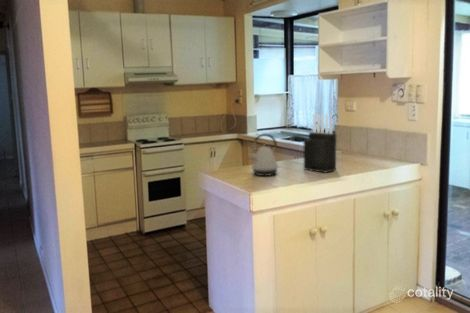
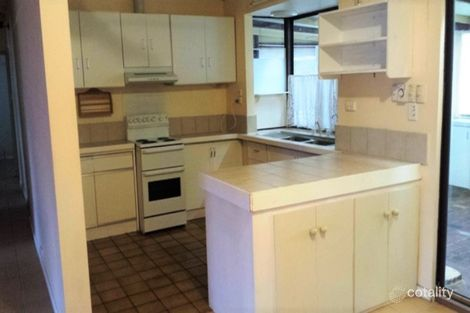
- kettle [249,132,280,177]
- knife block [303,113,337,174]
